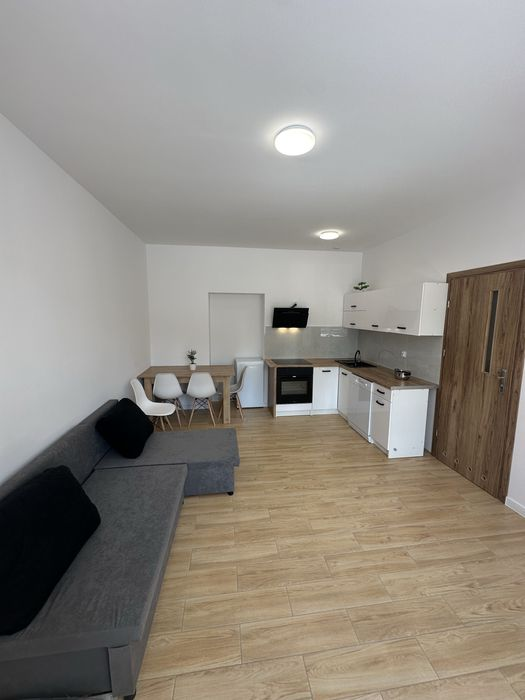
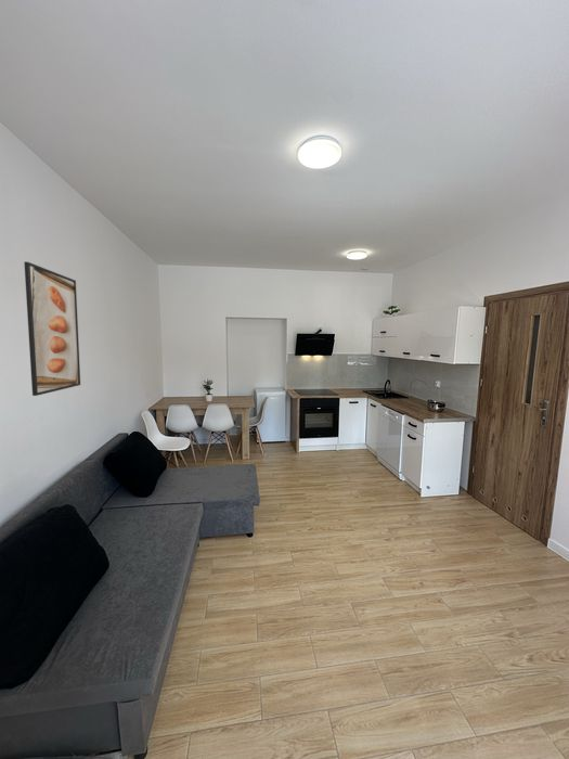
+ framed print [23,261,81,397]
